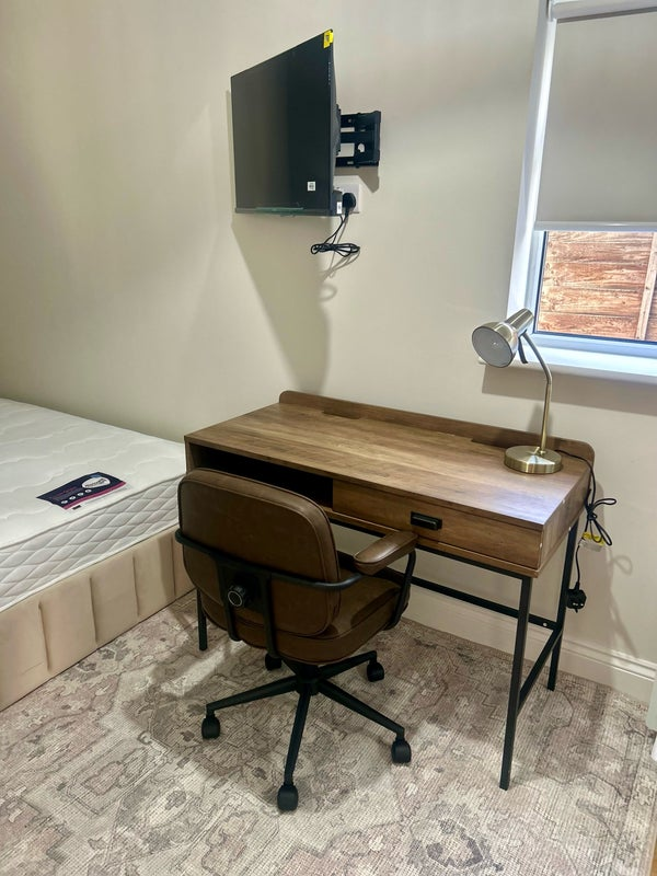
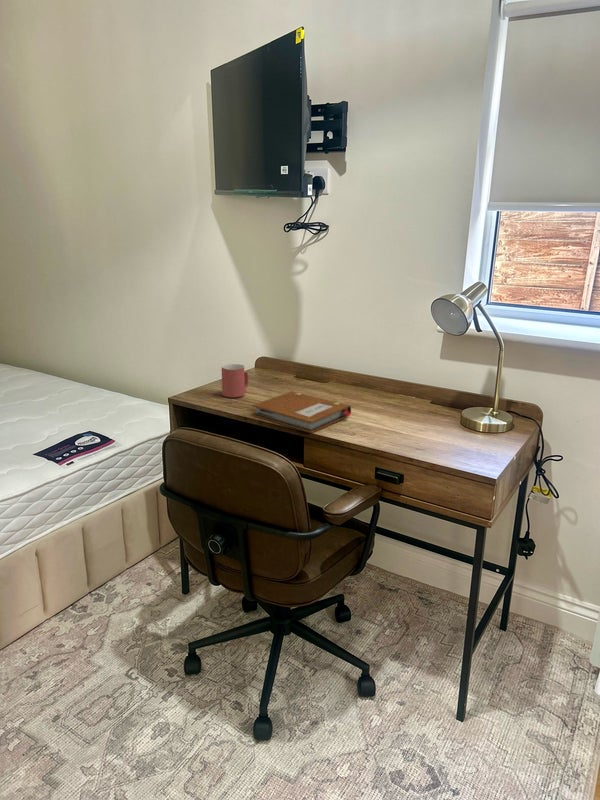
+ notebook [251,390,352,434]
+ mug [221,363,250,398]
